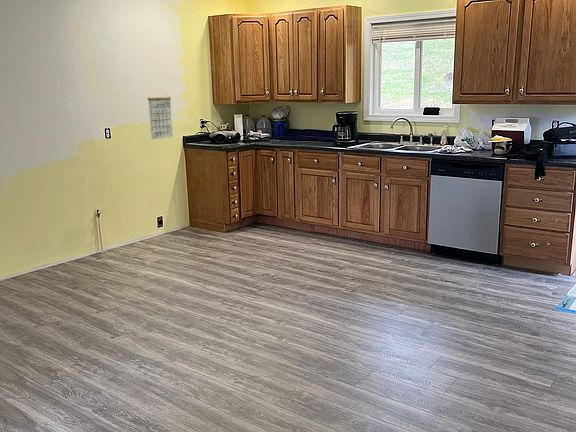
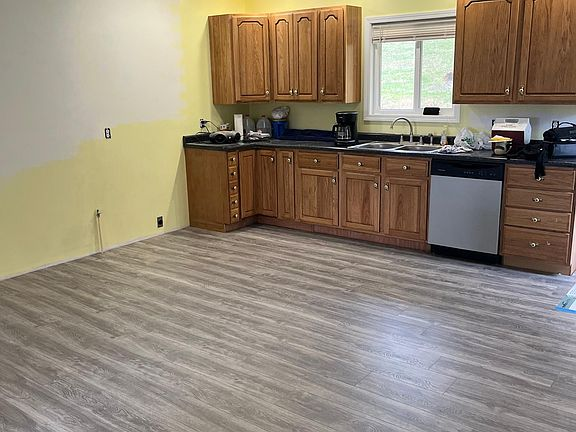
- calendar [147,87,174,140]
